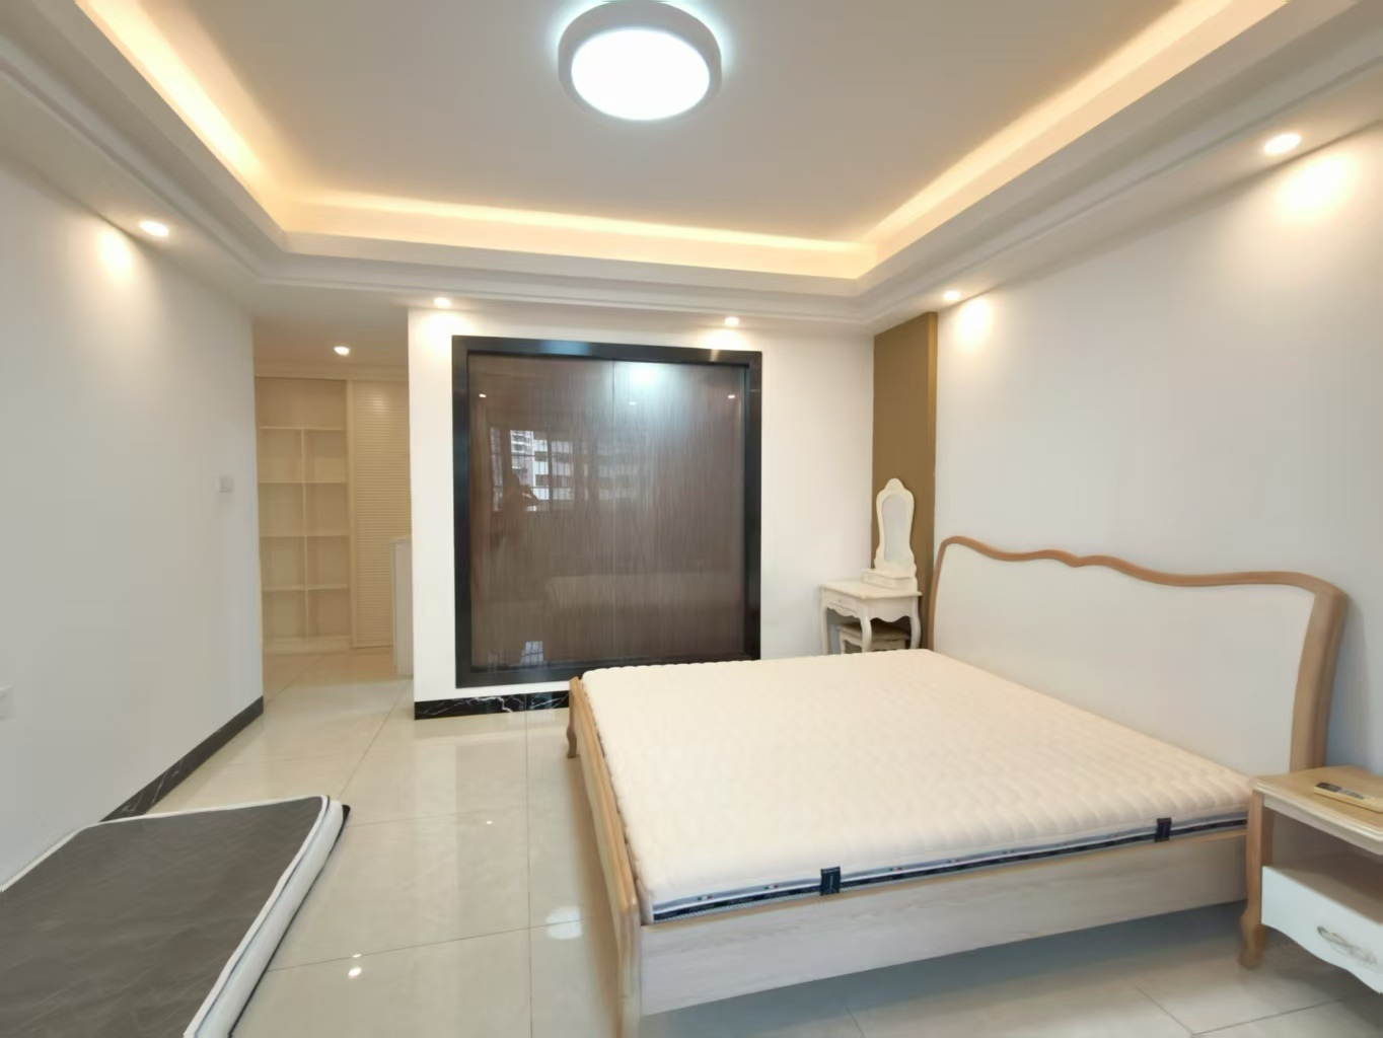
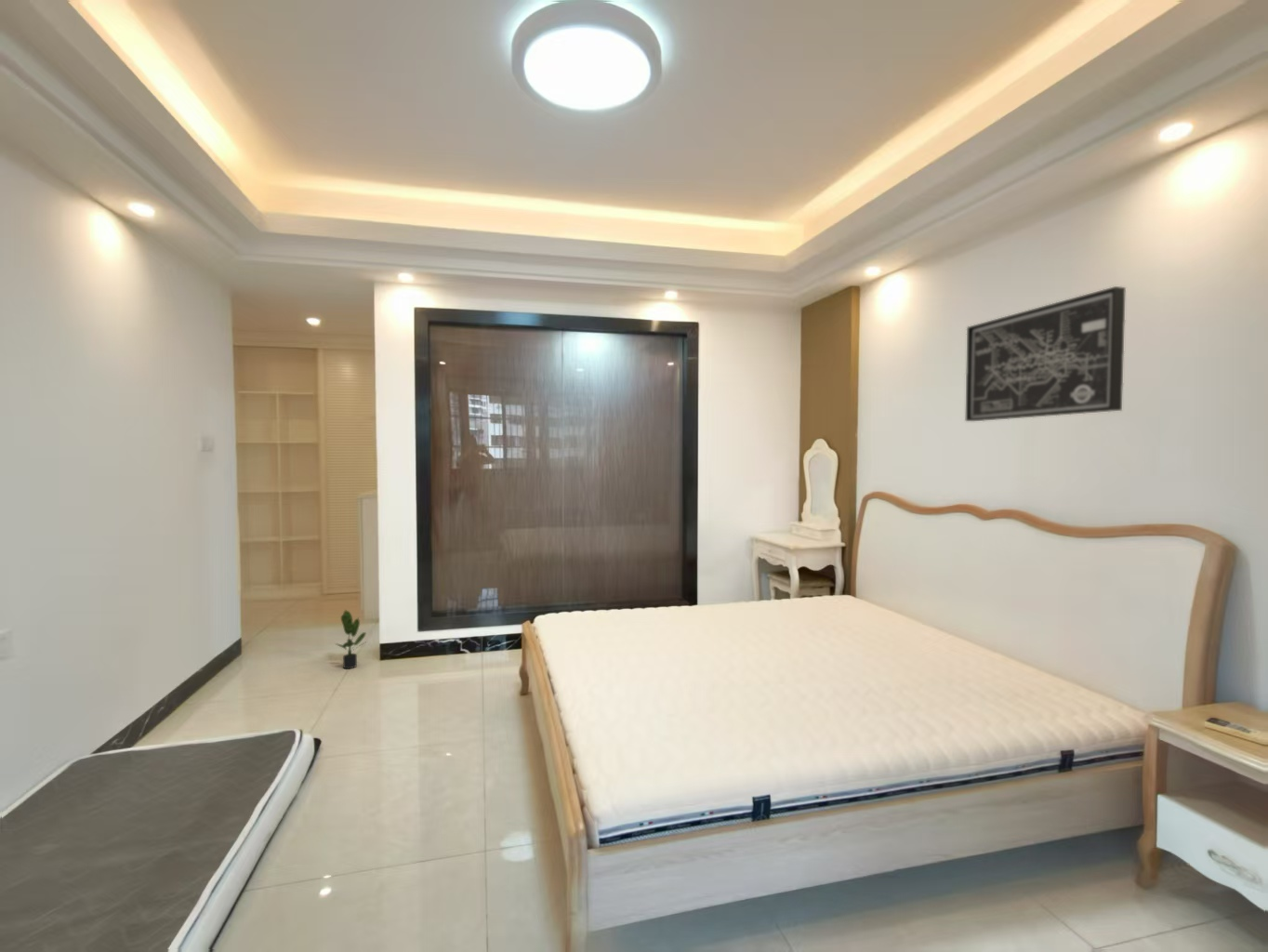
+ potted plant [334,609,368,669]
+ wall art [964,285,1127,422]
